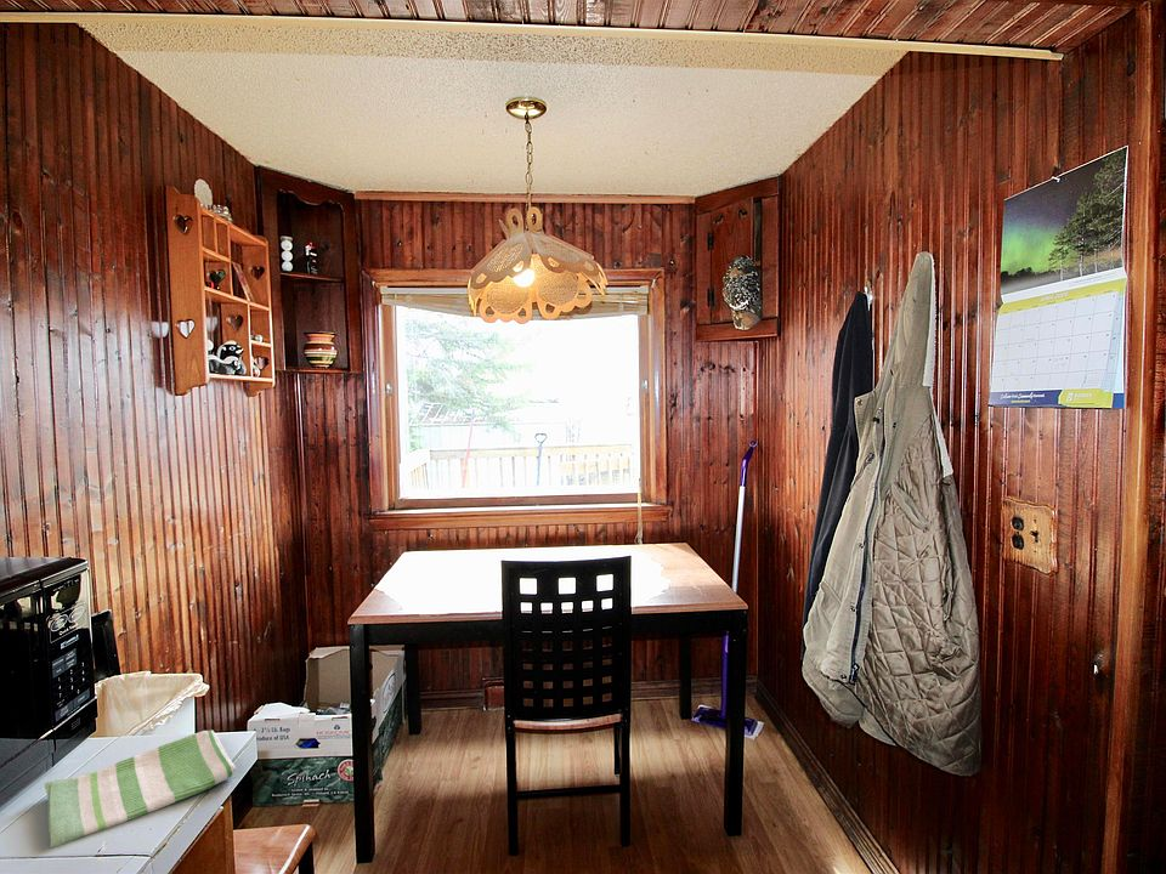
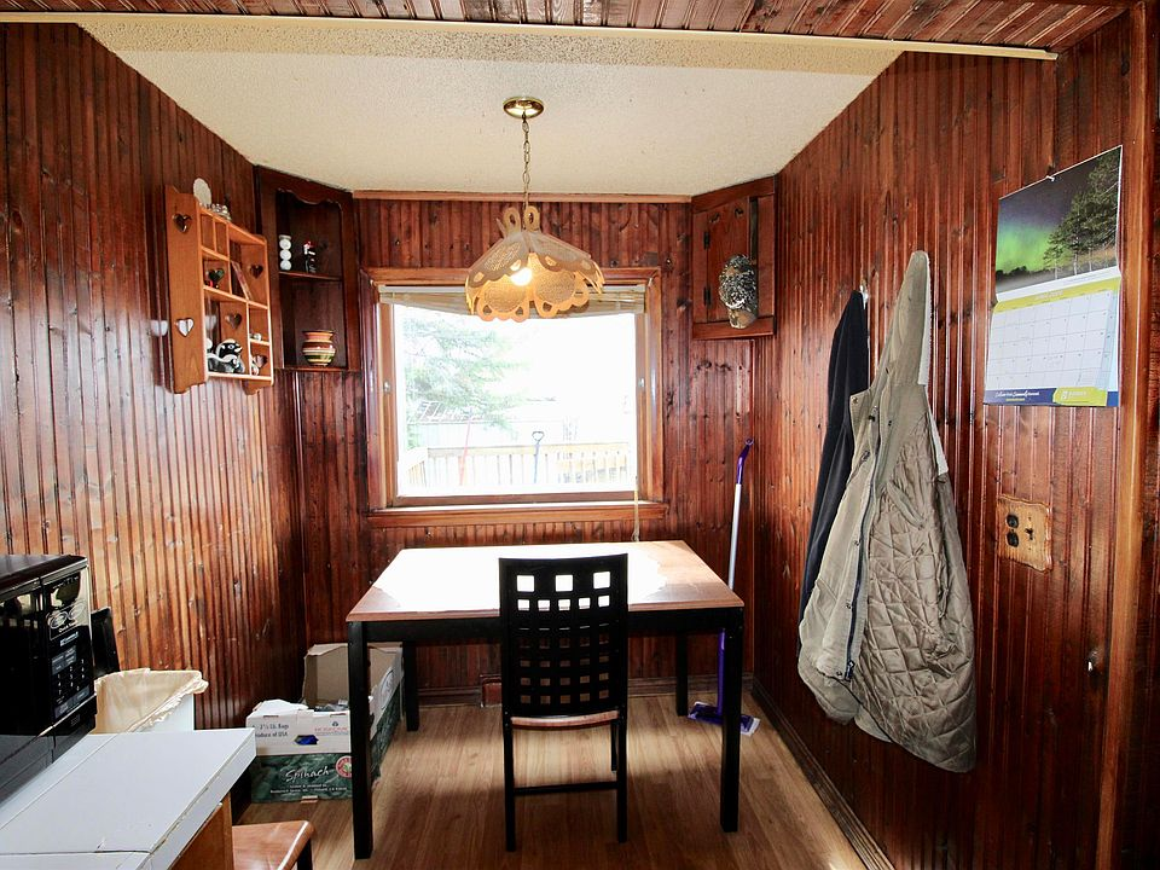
- dish towel [44,728,237,849]
